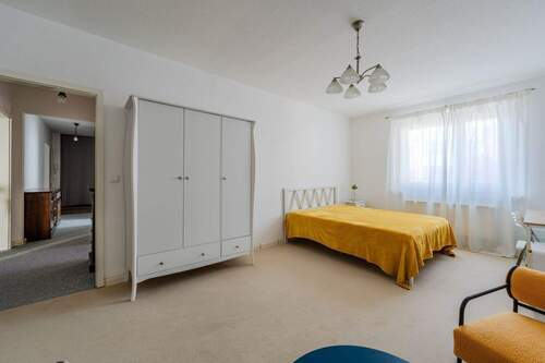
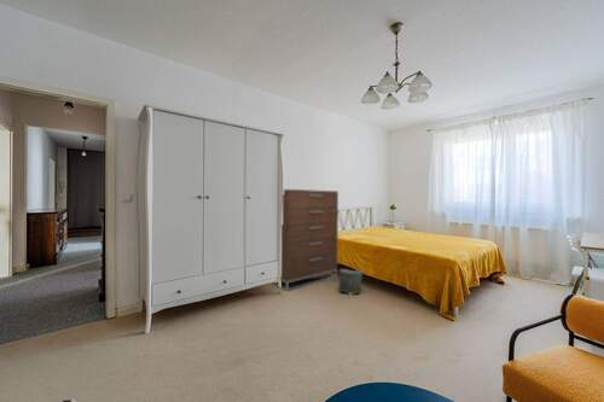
+ bag [337,268,364,297]
+ dresser [271,188,339,292]
